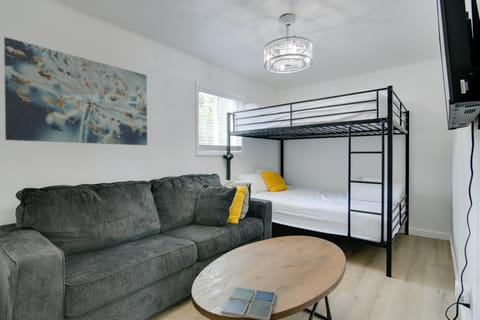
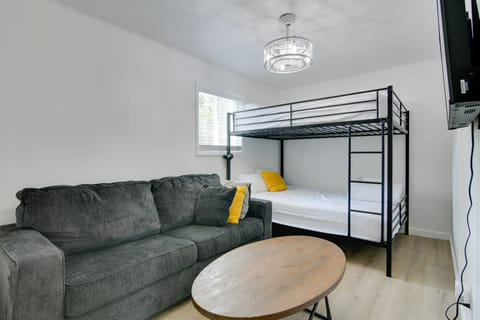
- drink coaster [220,286,277,320]
- wall art [3,36,148,146]
